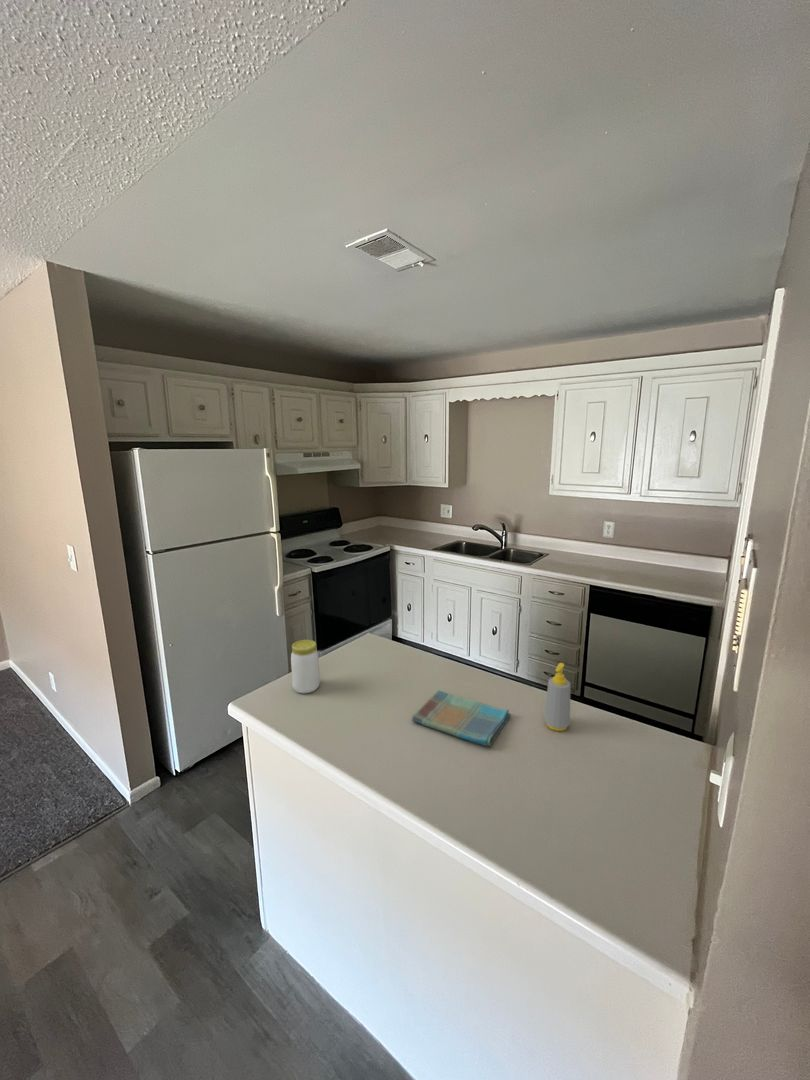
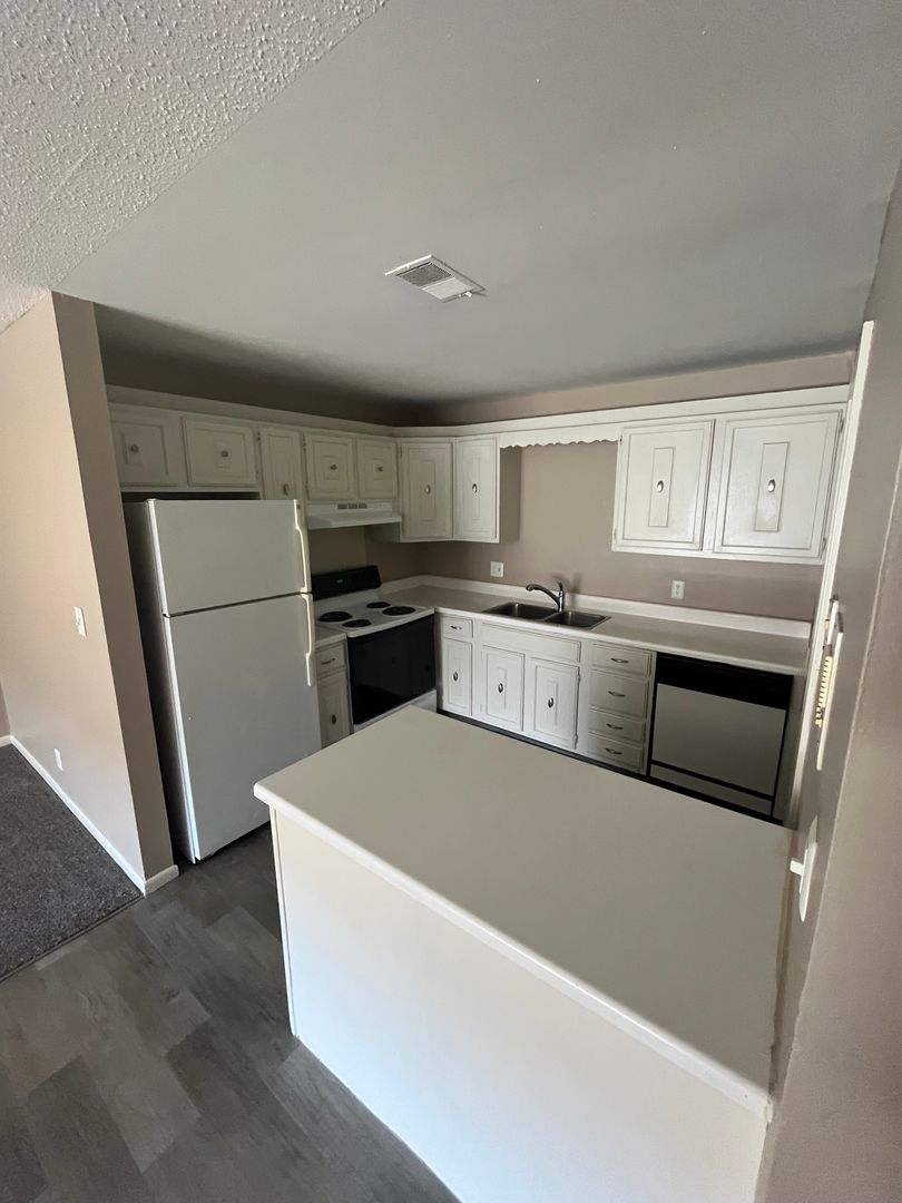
- soap bottle [543,662,571,732]
- dish towel [411,690,512,747]
- jar [290,639,321,694]
